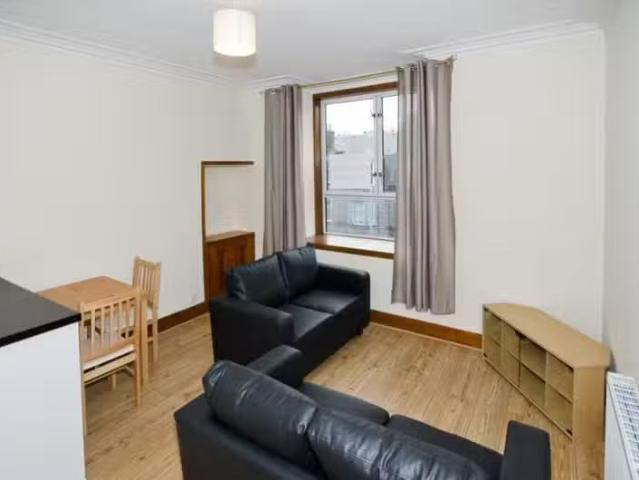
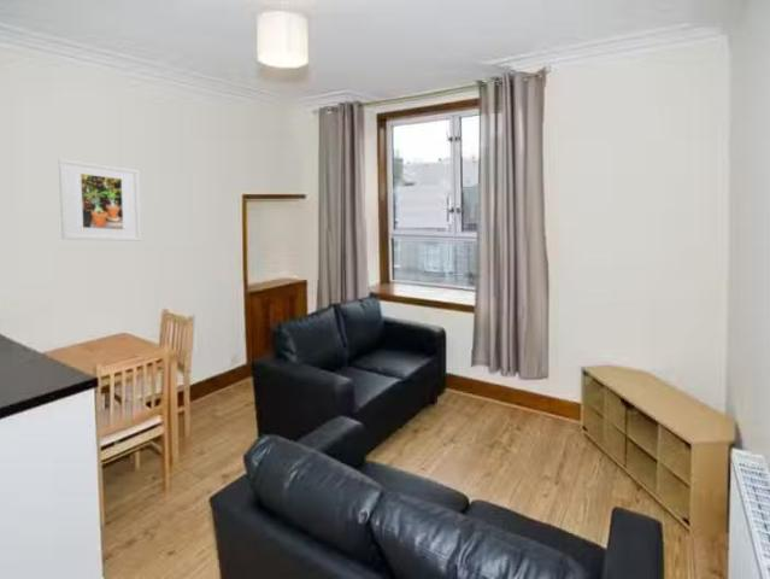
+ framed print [57,157,142,242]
